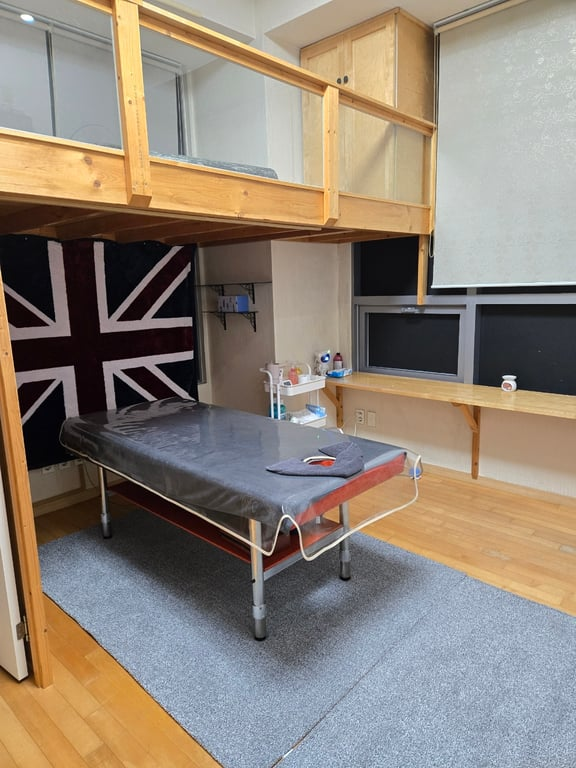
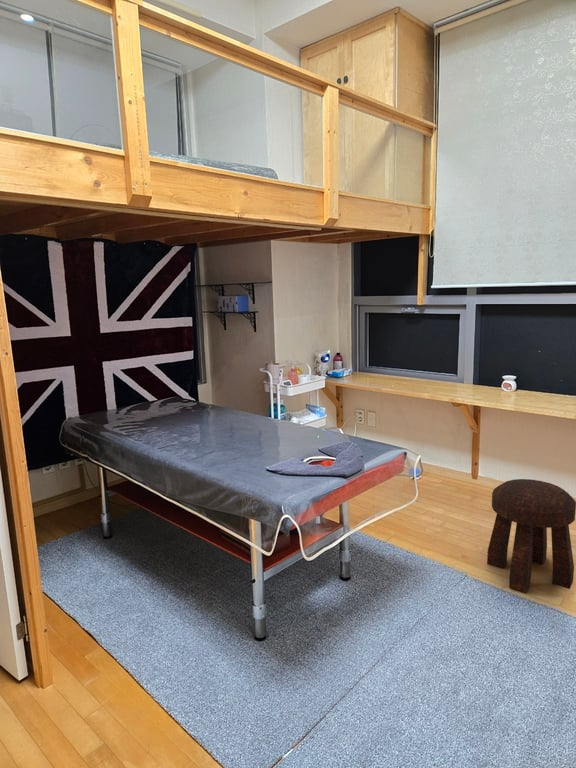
+ stool [486,478,576,594]
